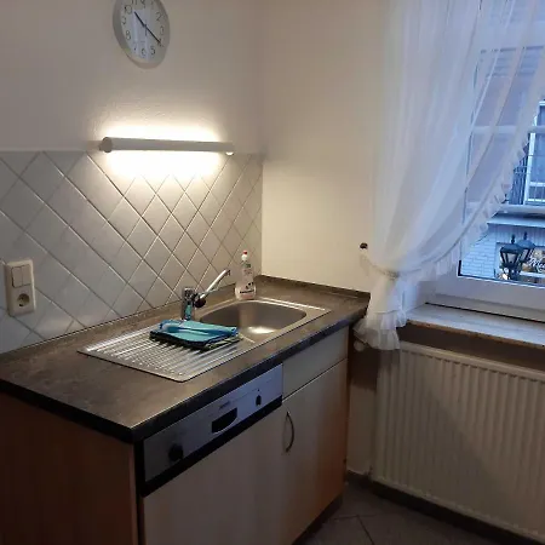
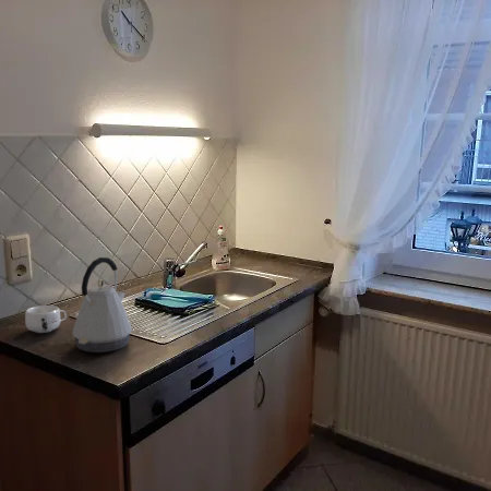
+ mug [24,304,68,334]
+ kettle [72,256,133,354]
